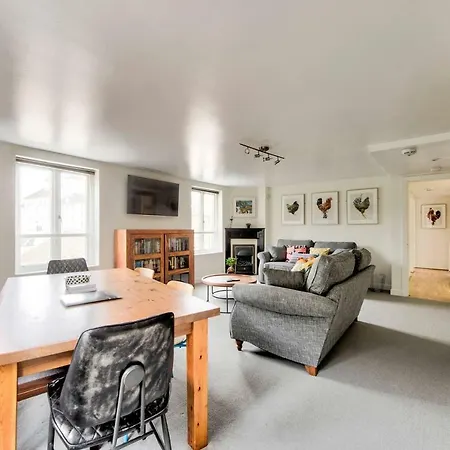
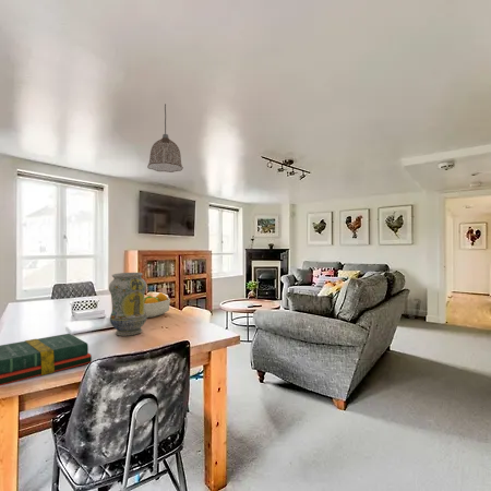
+ hardback book [0,333,93,387]
+ pendant lamp [146,103,184,173]
+ vase [108,272,147,337]
+ fruit bowl [144,291,171,319]
